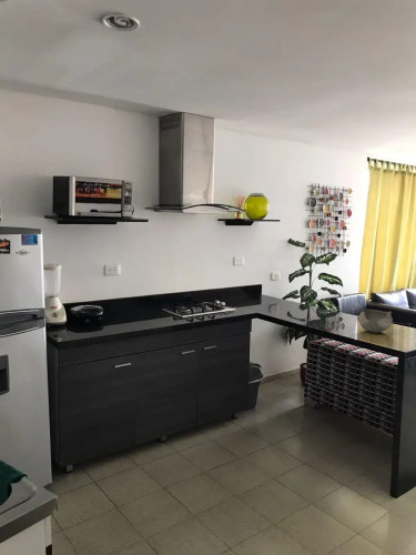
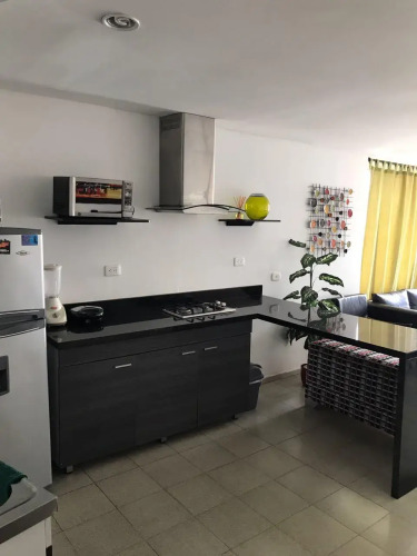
- bowl [356,309,394,334]
